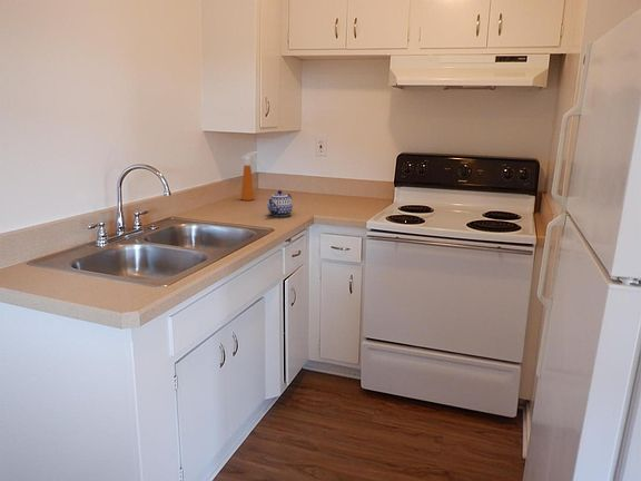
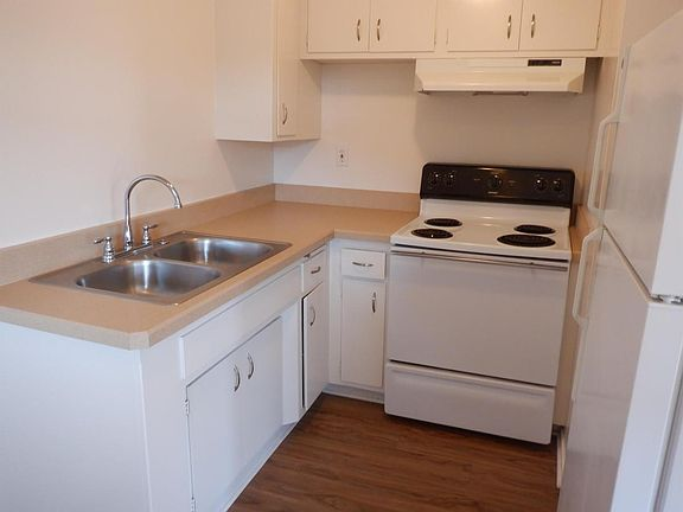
- spray bottle [240,150,262,202]
- teapot [266,189,294,217]
